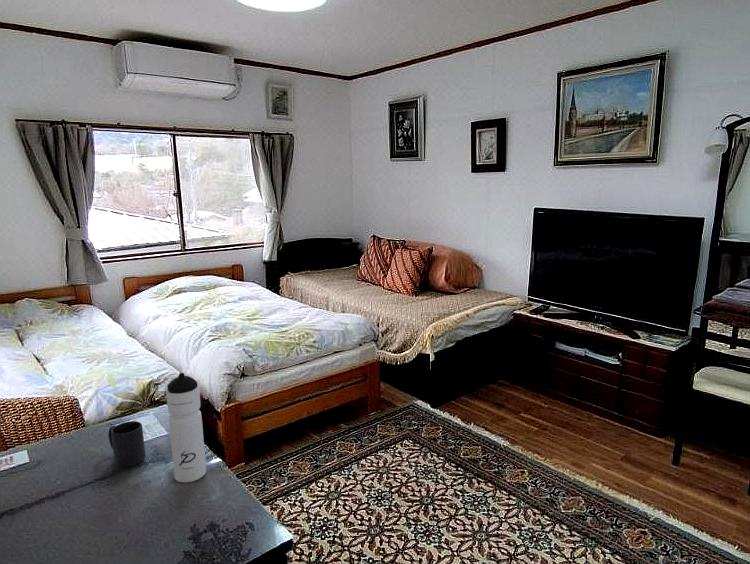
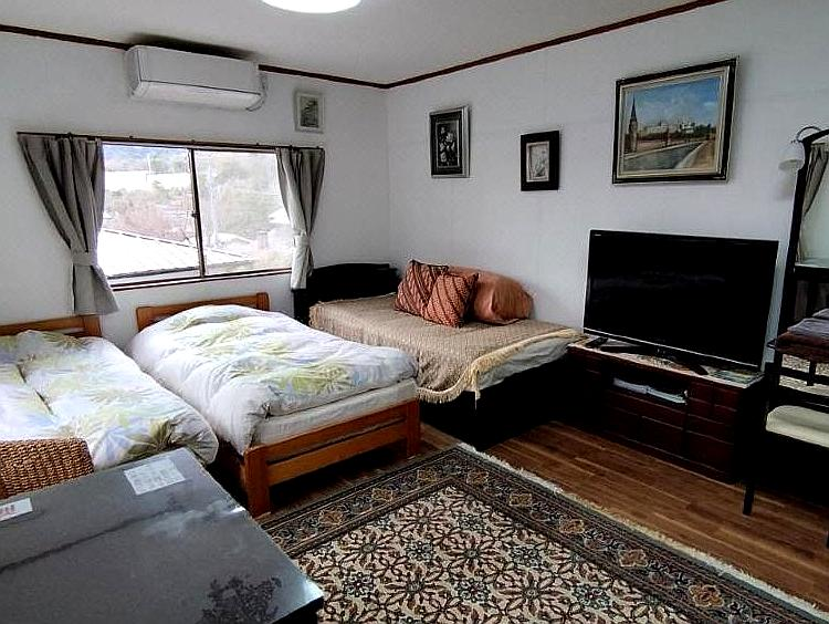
- water bottle [165,372,207,483]
- mug [107,420,146,469]
